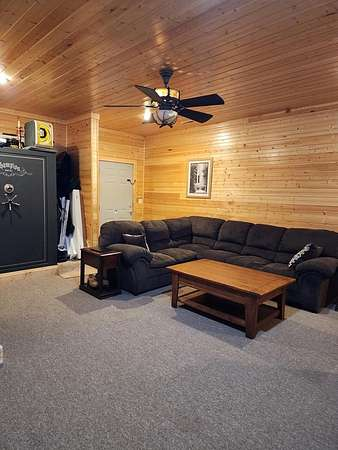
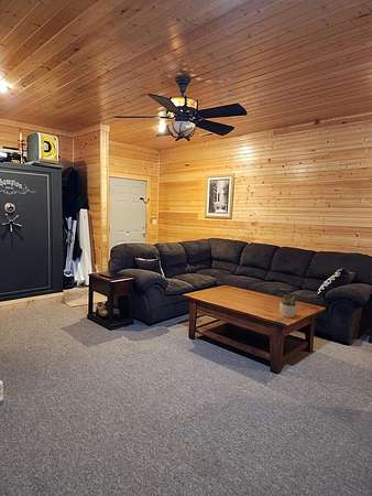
+ succulent plant [278,294,298,319]
